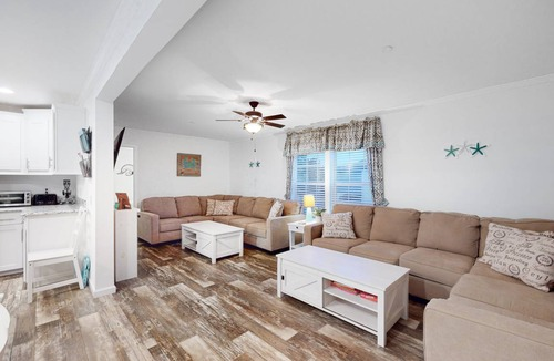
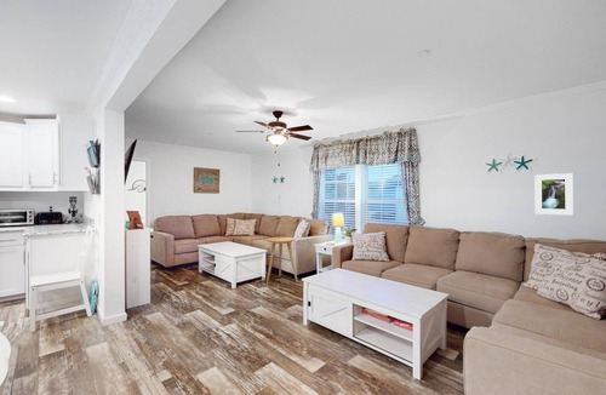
+ side table [265,236,299,286]
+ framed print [533,172,574,216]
